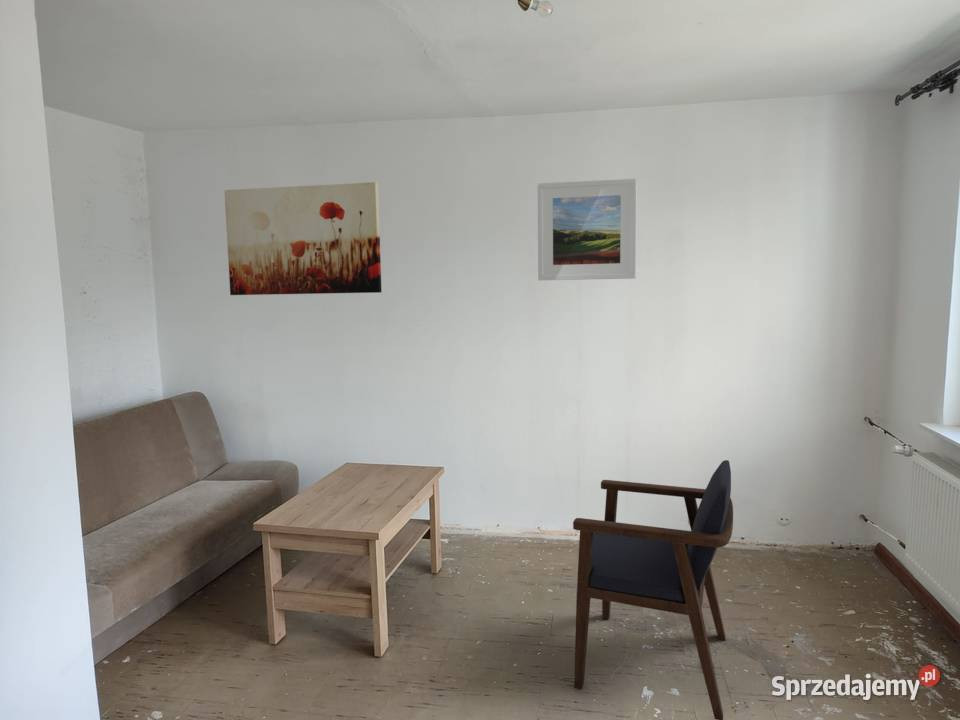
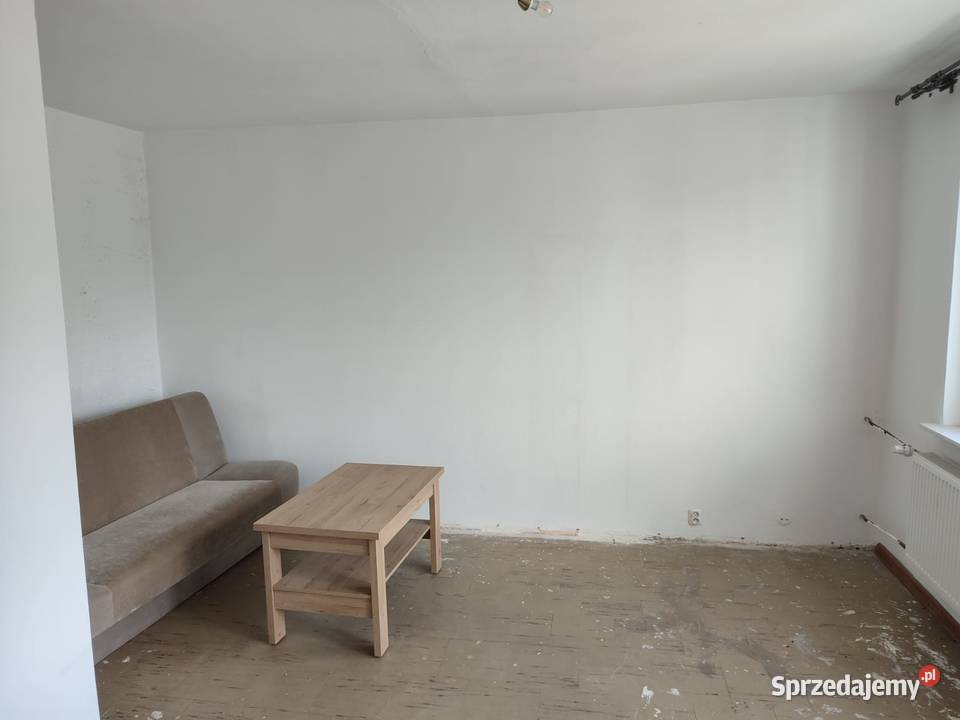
- armchair [572,459,734,720]
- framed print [537,178,638,281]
- wall art [223,181,383,296]
